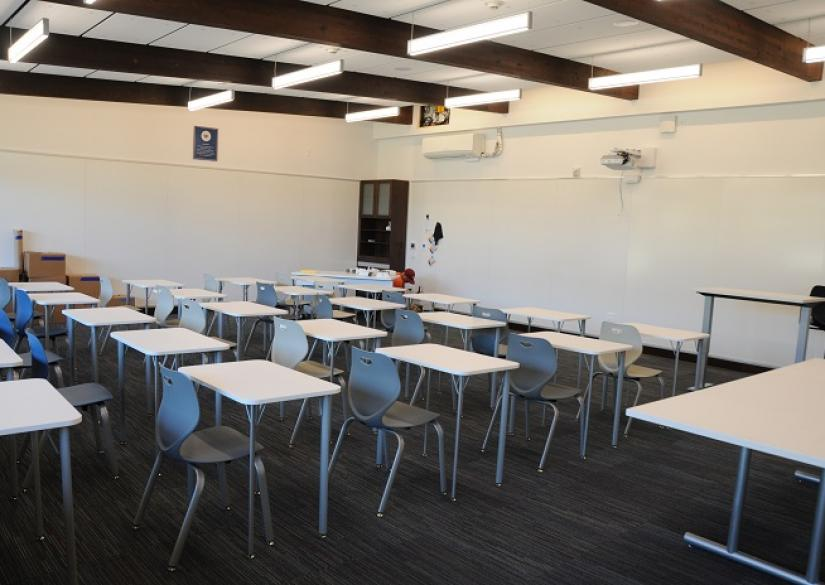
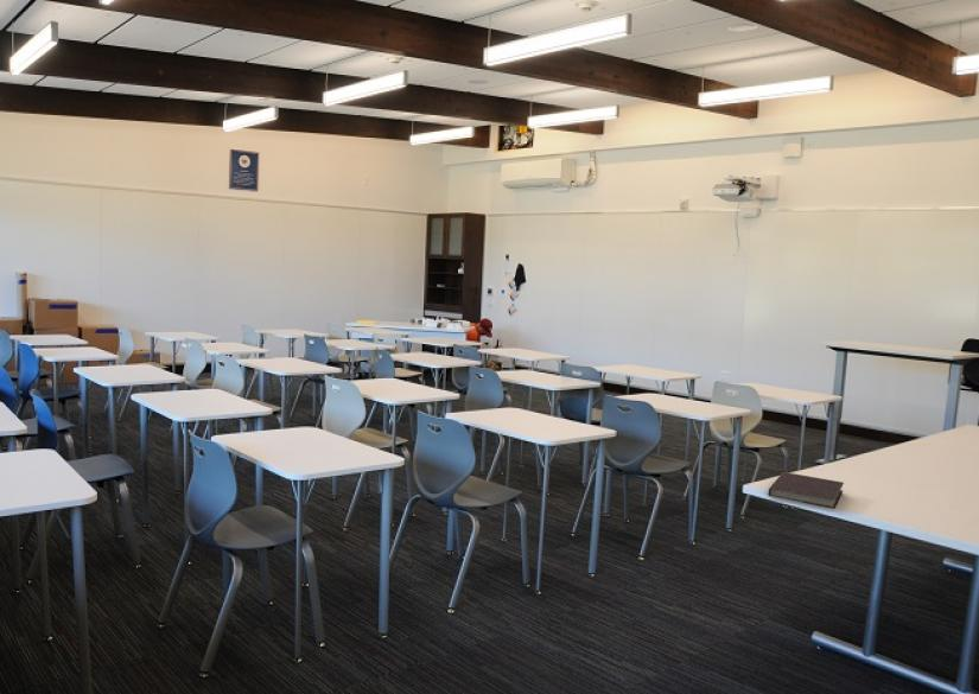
+ notebook [768,471,845,510]
